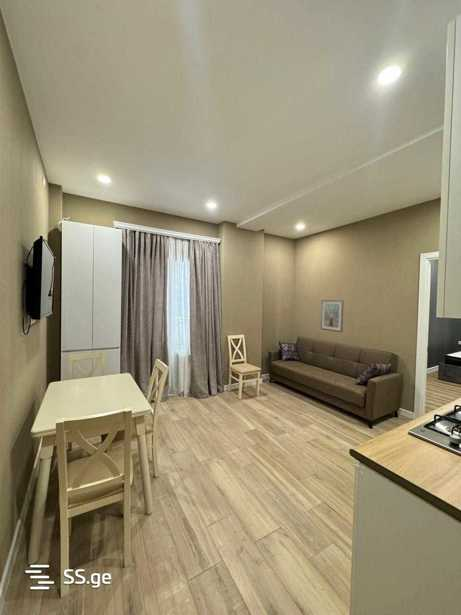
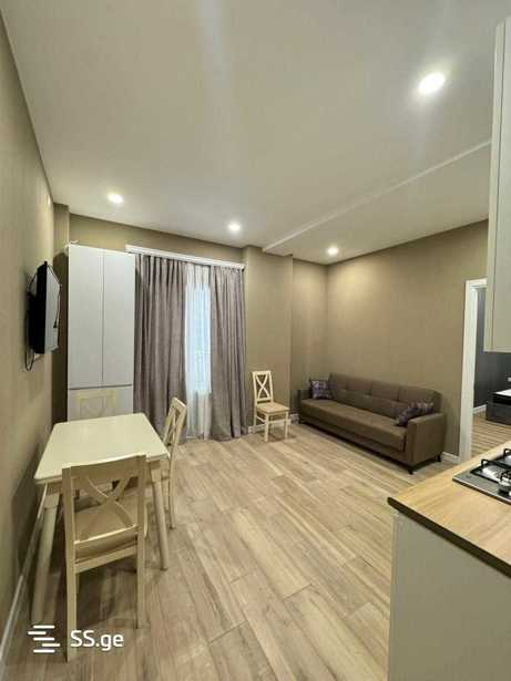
- picture frame [320,299,345,333]
